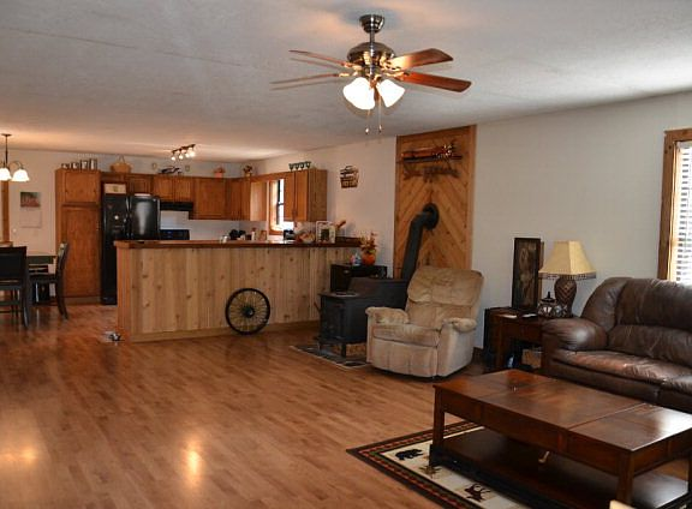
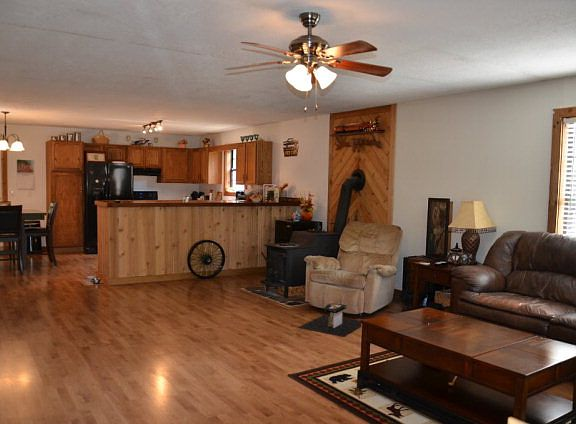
+ architectural model [296,299,362,338]
